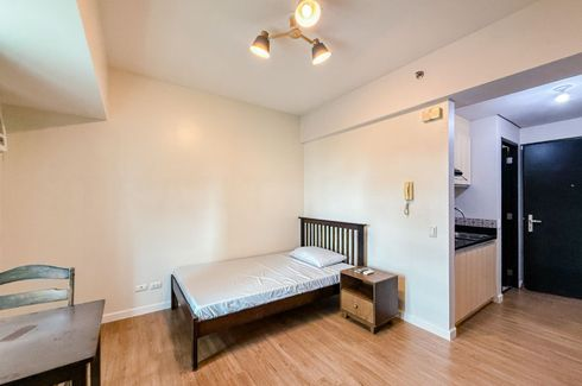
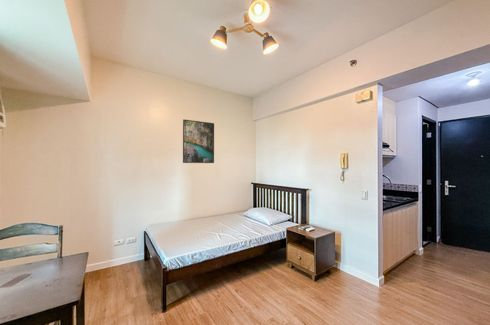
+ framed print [182,118,215,164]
